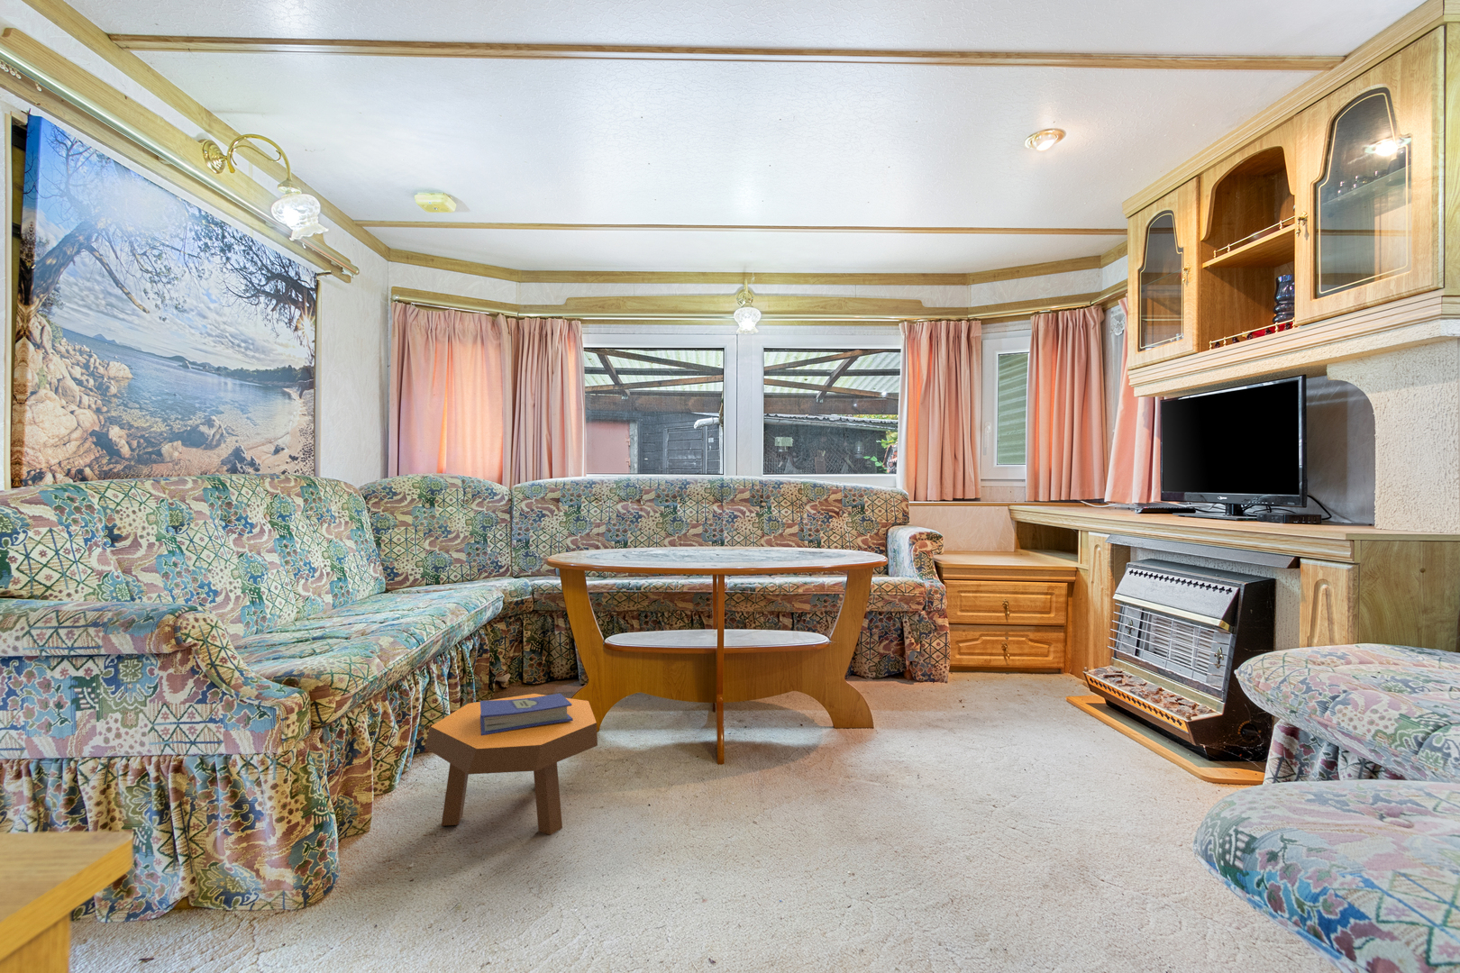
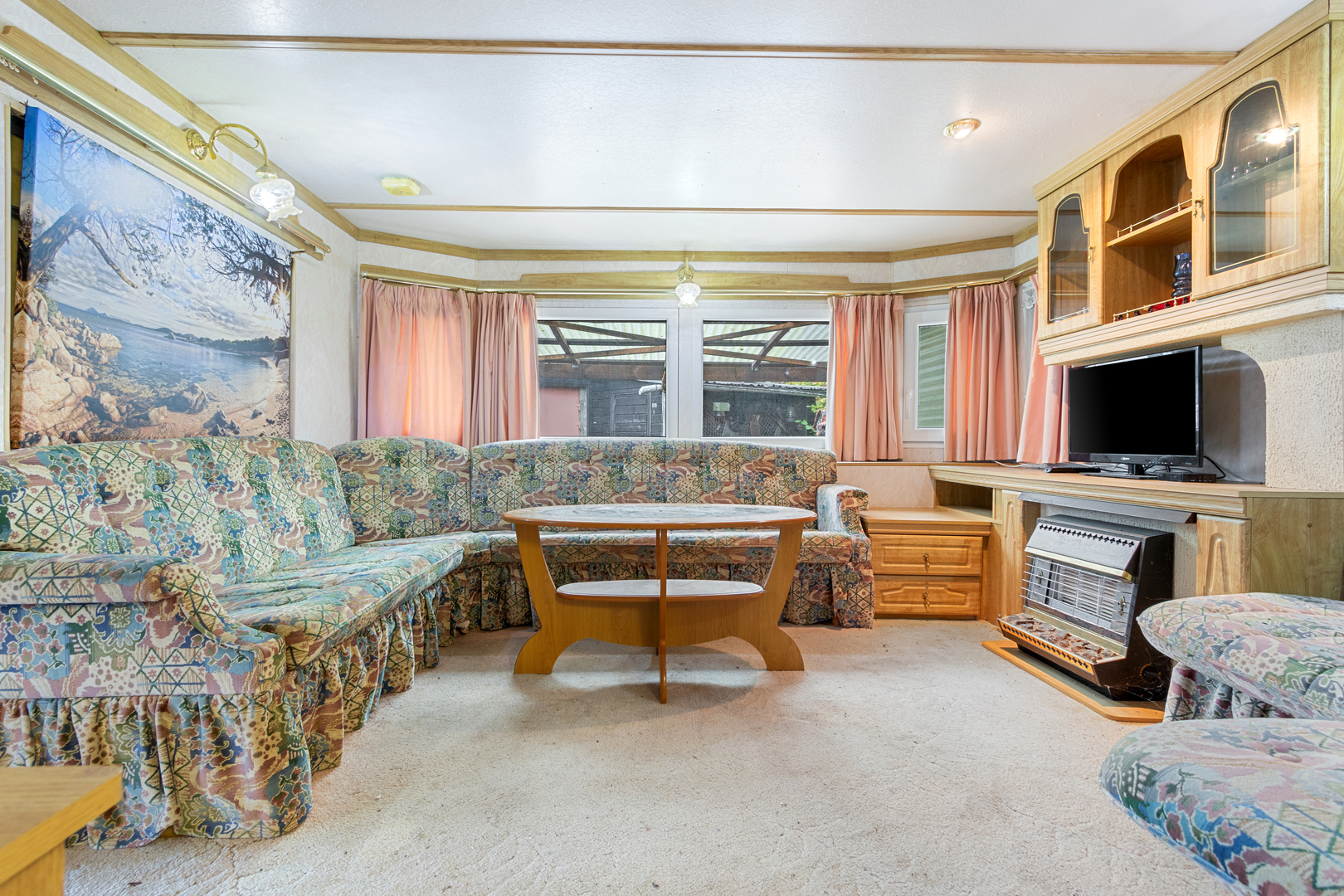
- hardcover book [479,693,574,735]
- footstool [424,693,599,836]
